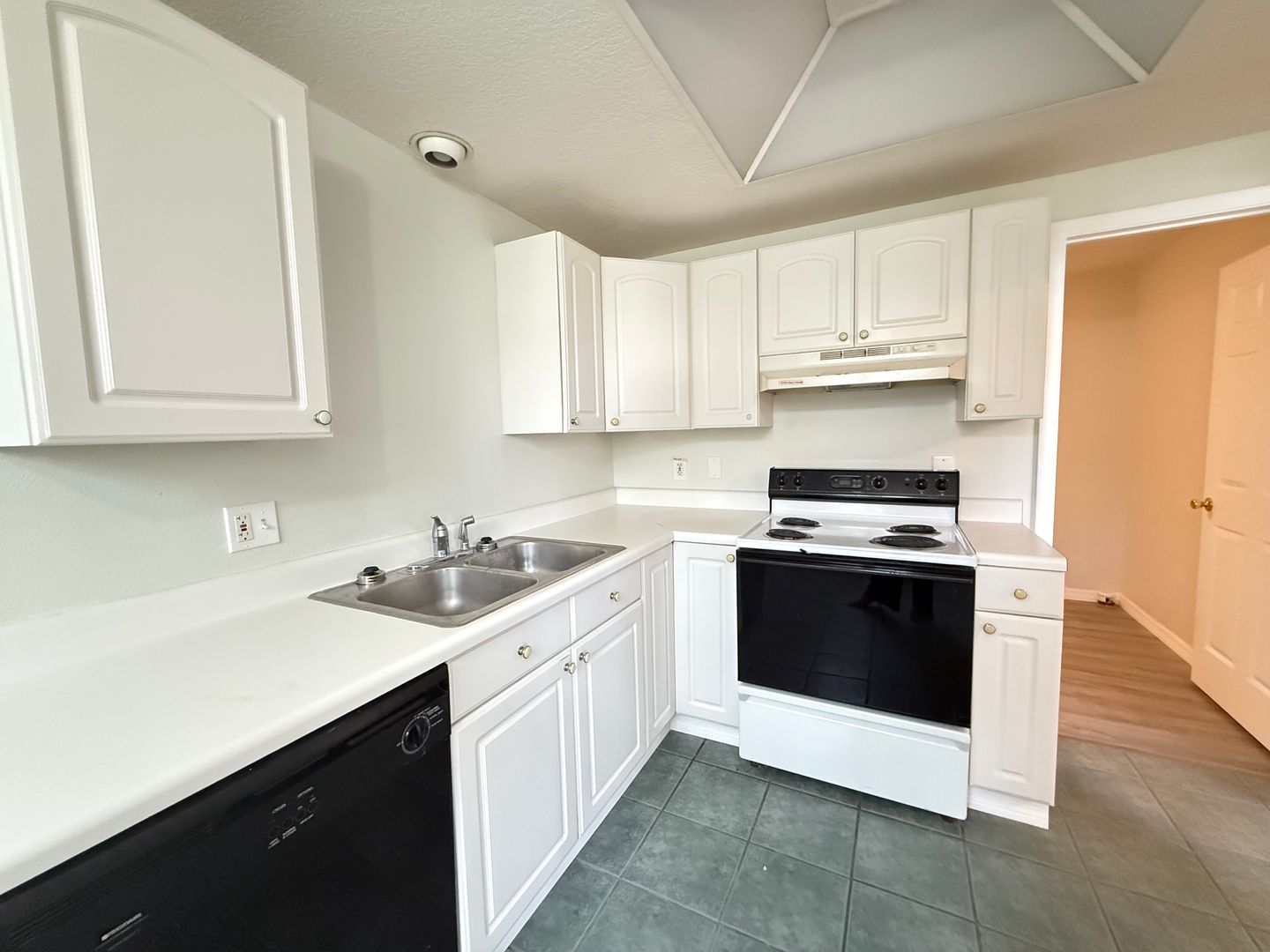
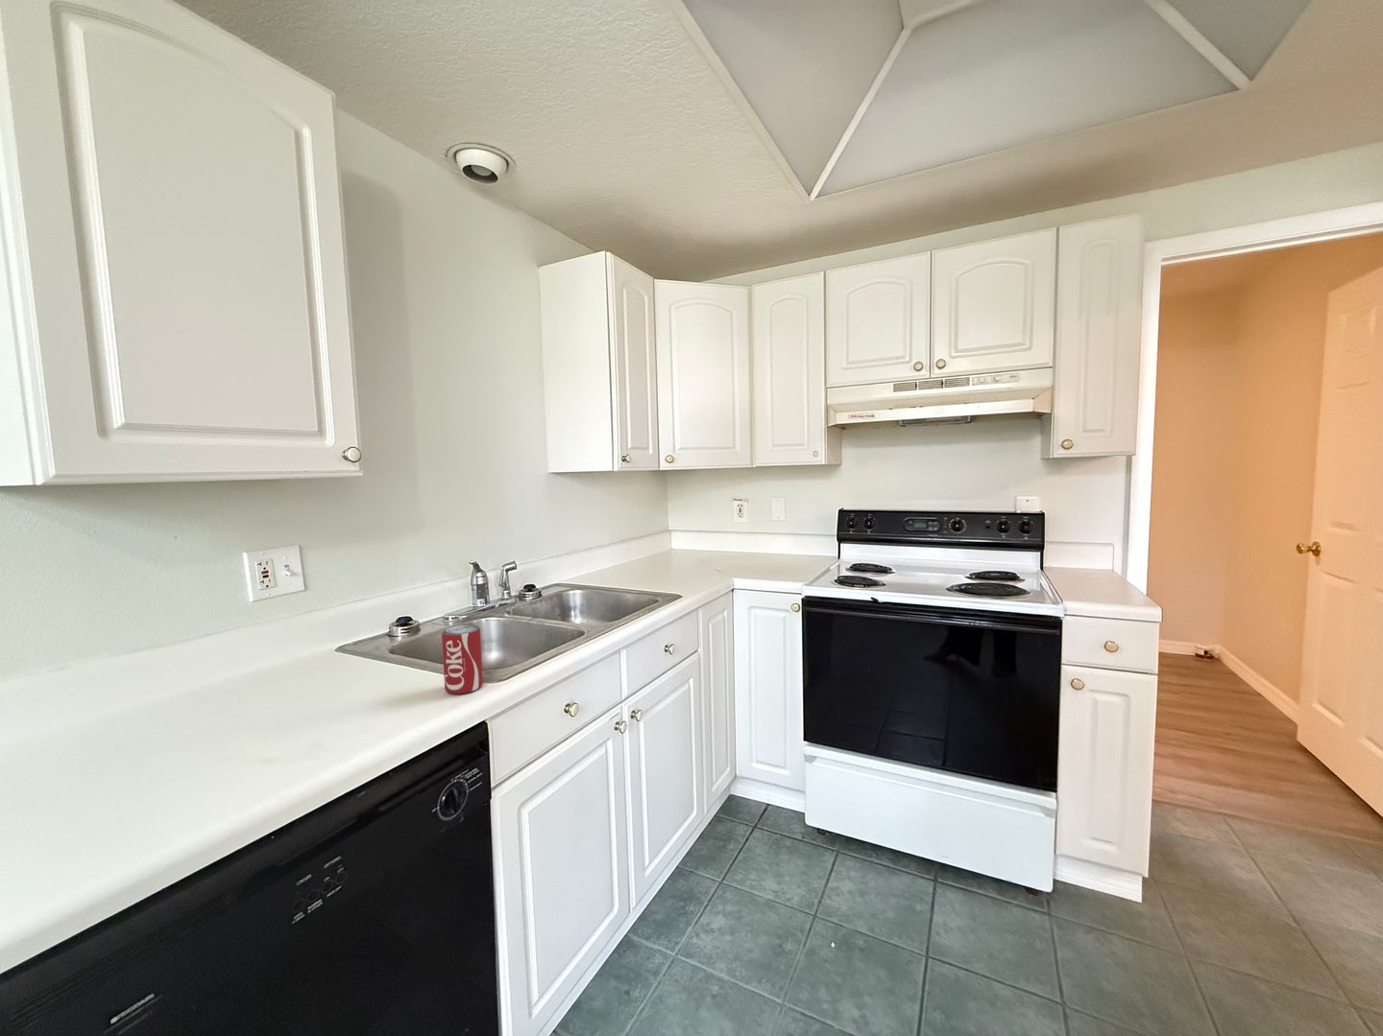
+ beverage can [441,625,484,694]
